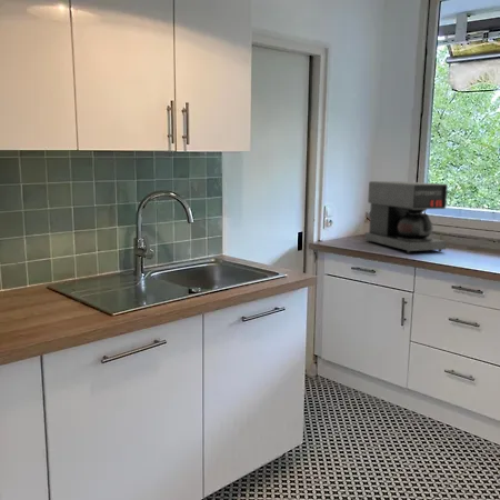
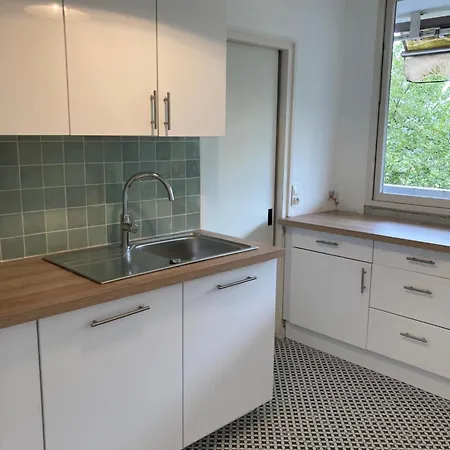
- coffee maker [364,180,449,254]
